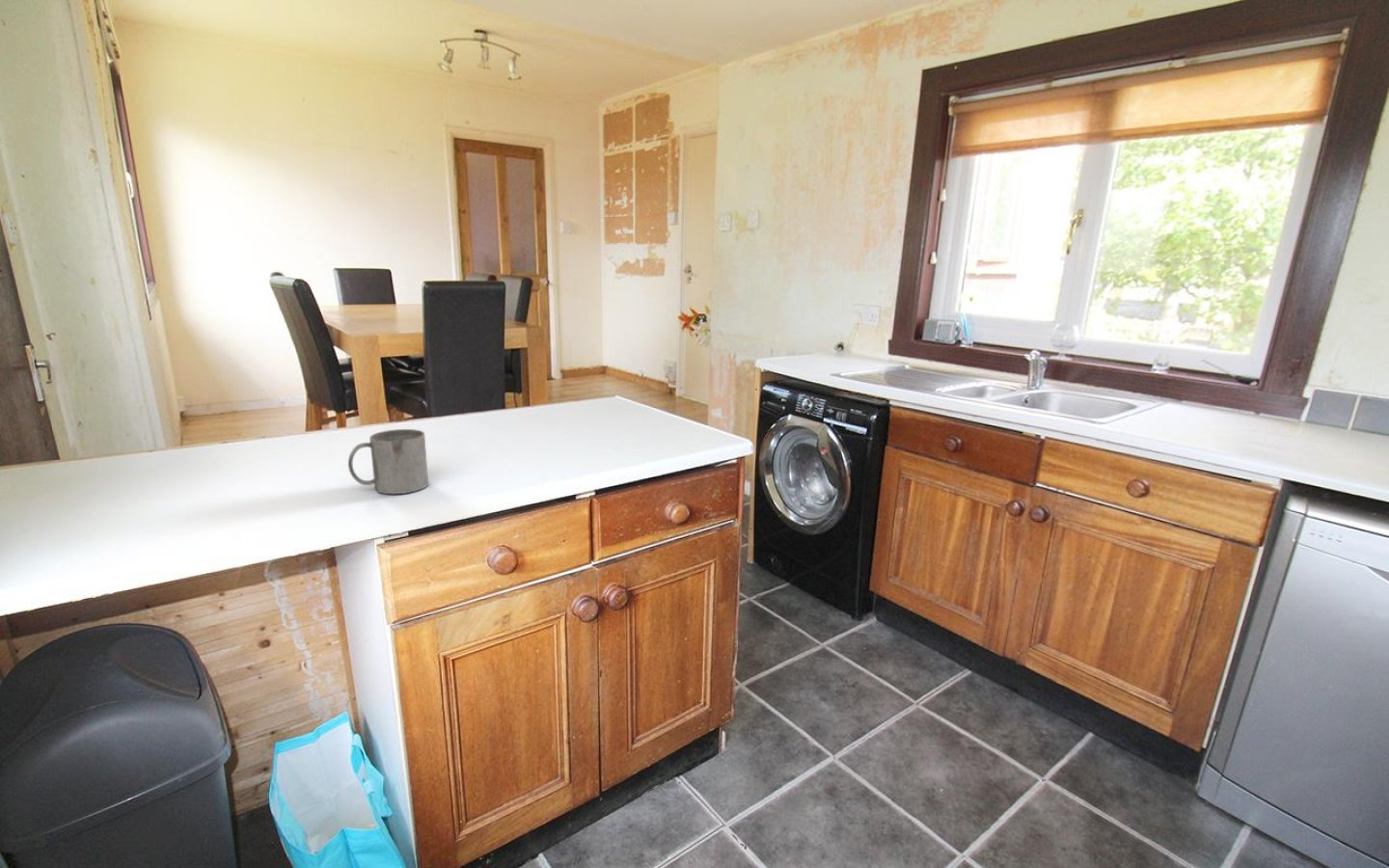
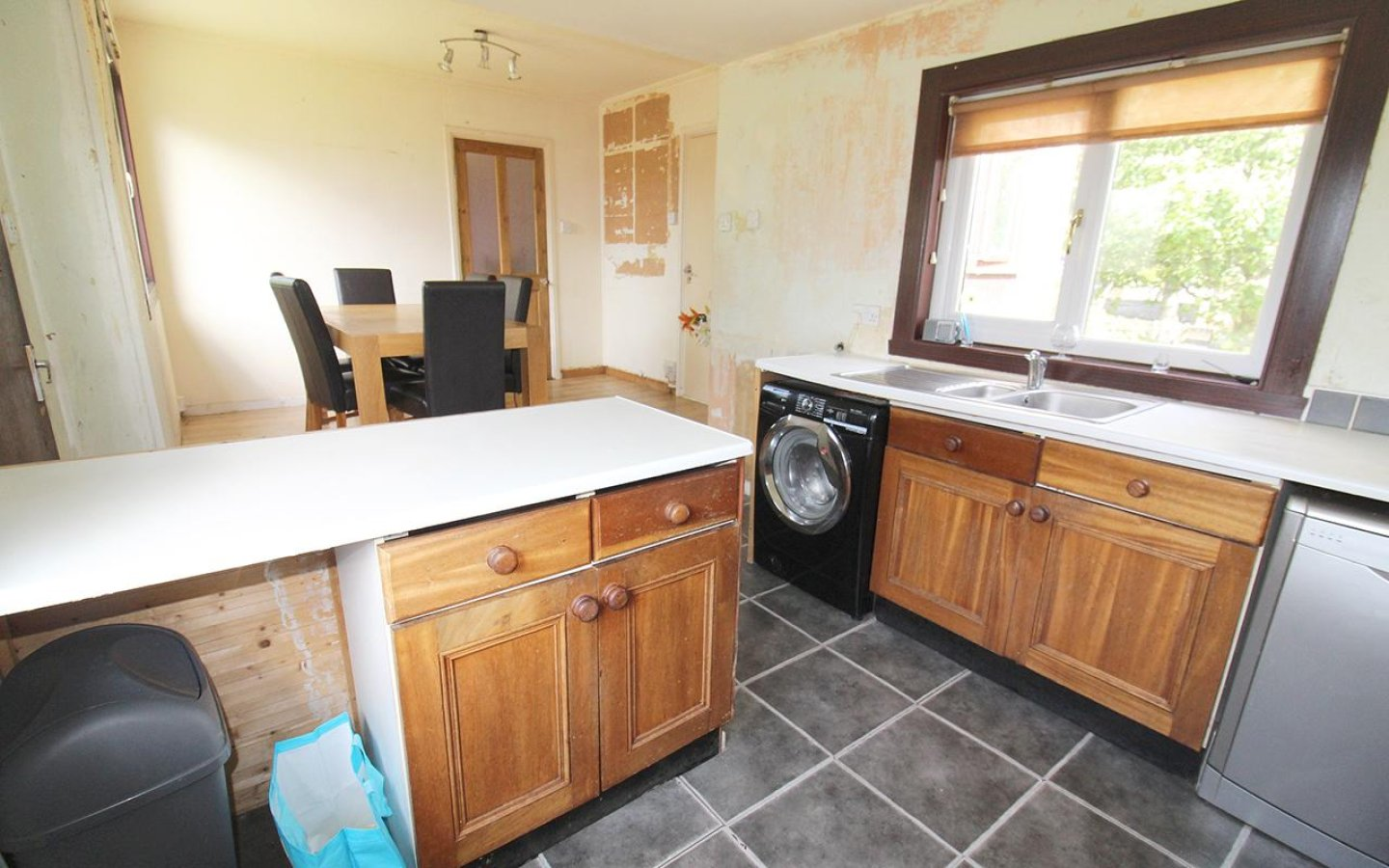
- mug [347,428,429,495]
